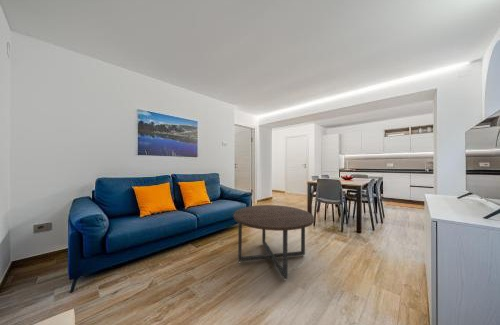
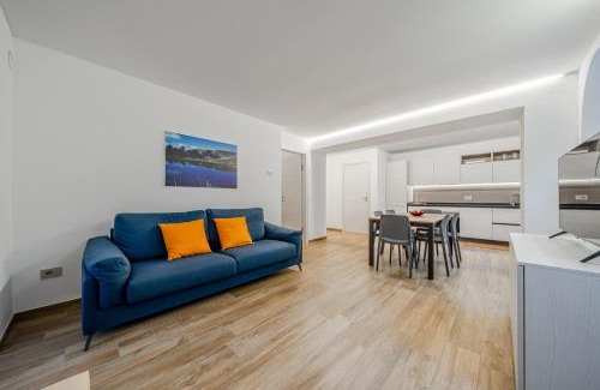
- coffee table [232,204,315,282]
